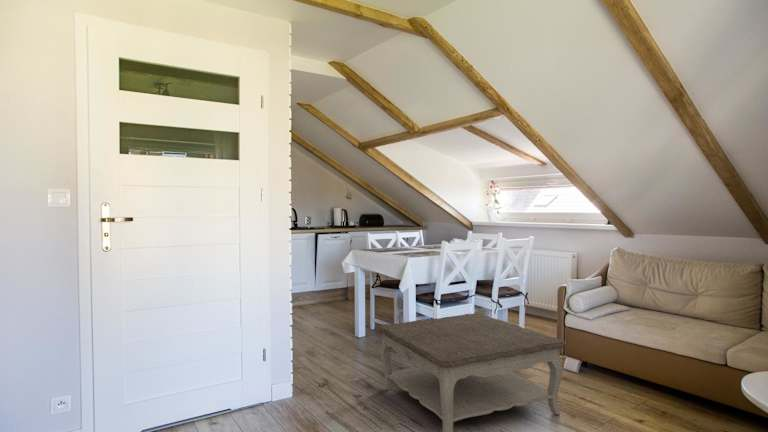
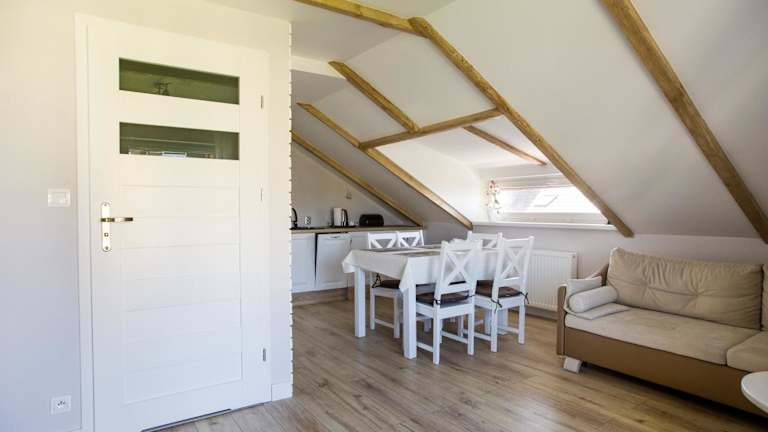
- coffee table [375,313,568,432]
